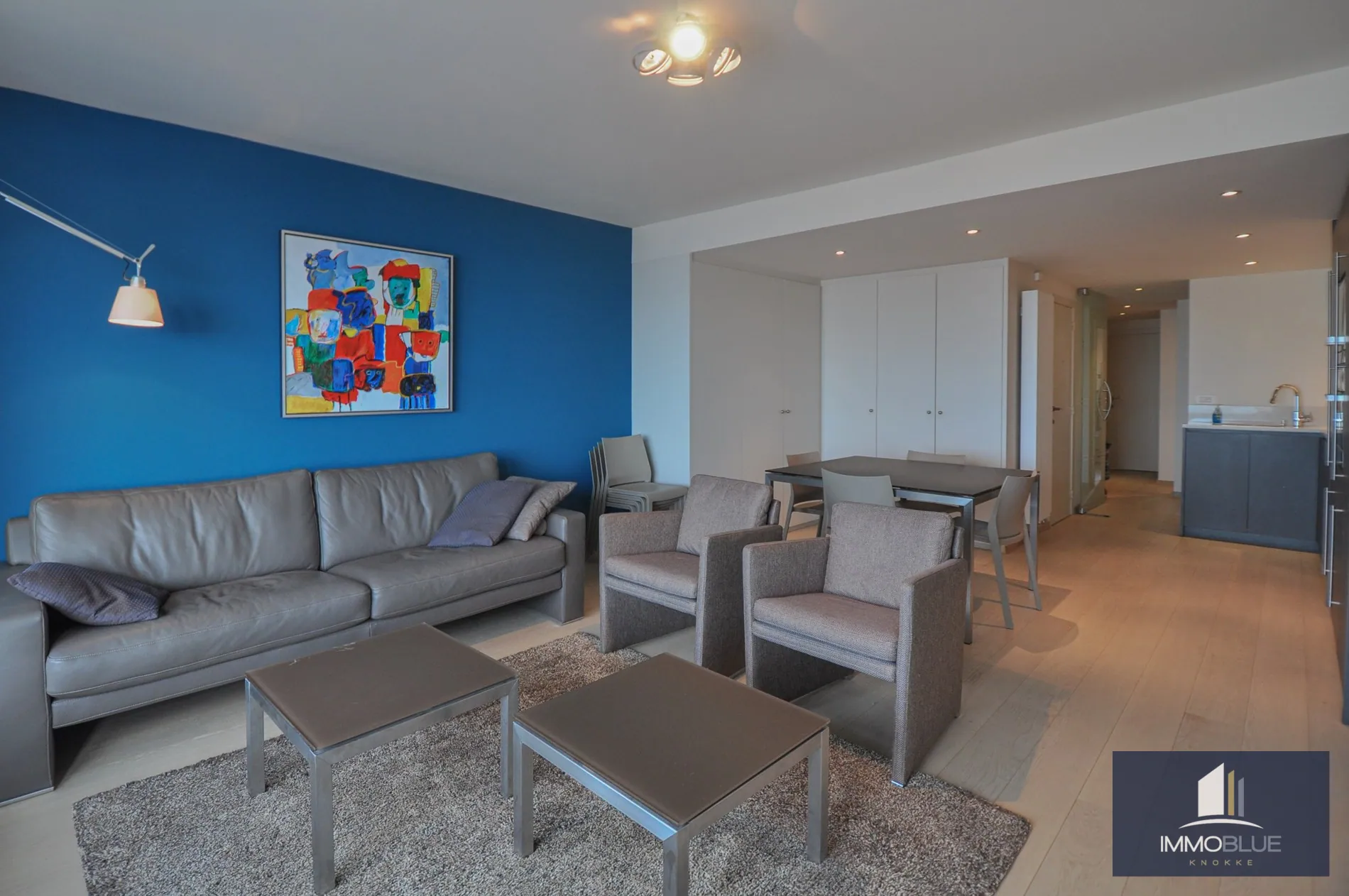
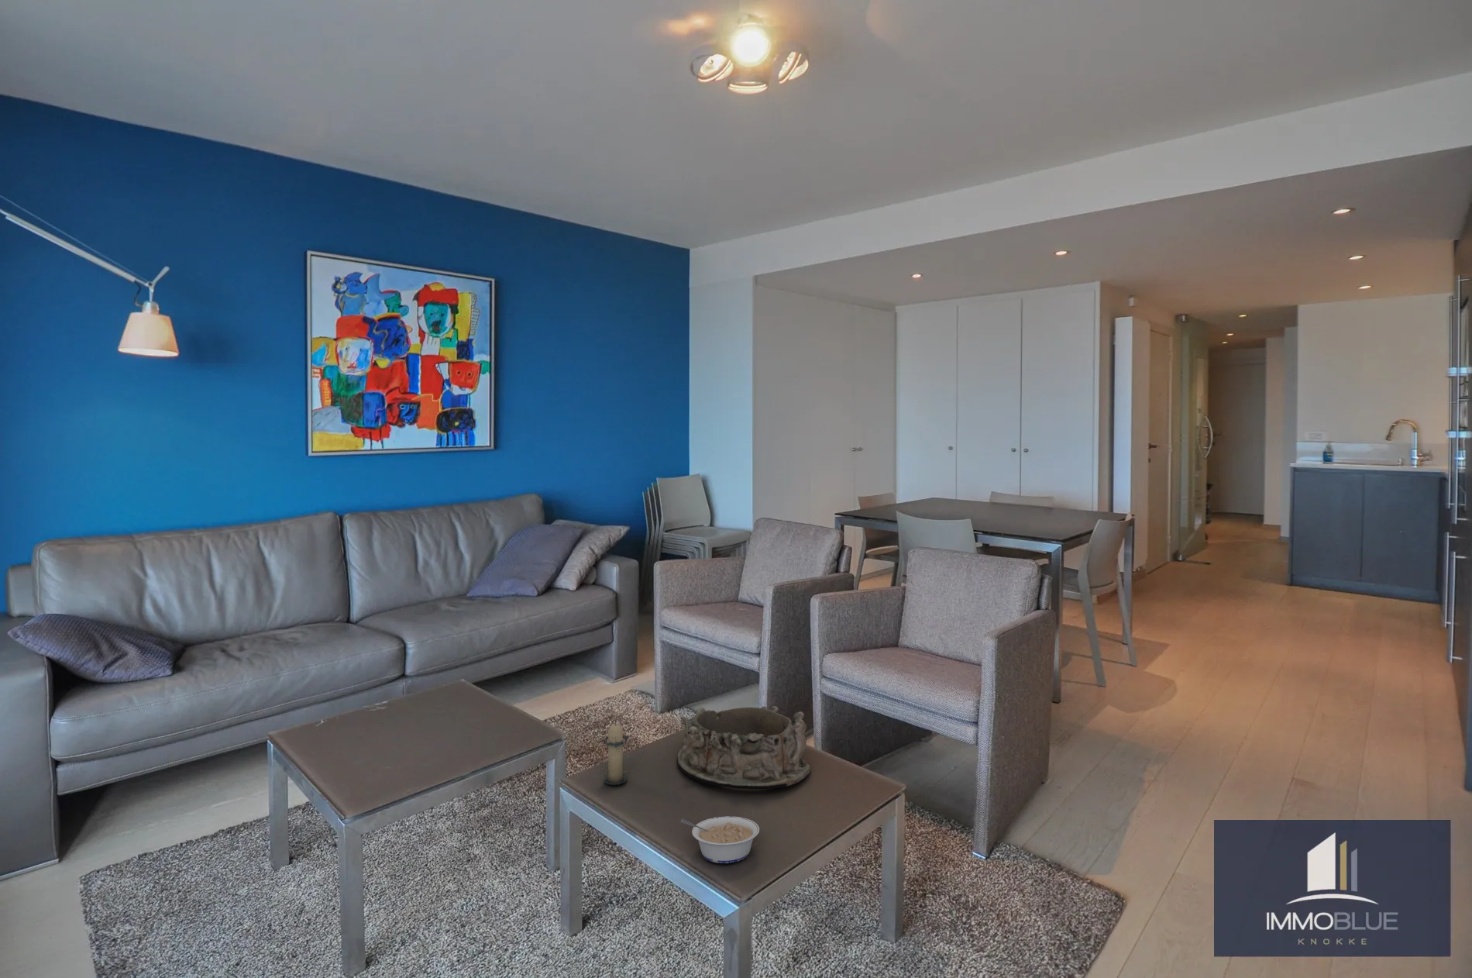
+ legume [680,815,761,864]
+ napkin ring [677,705,811,789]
+ candle [602,719,630,786]
